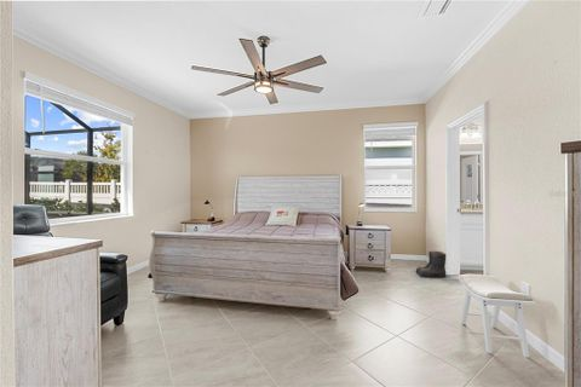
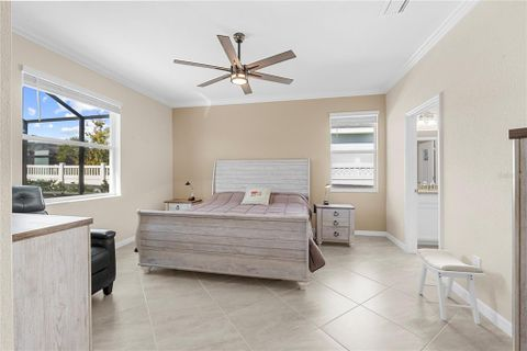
- boots [415,250,447,278]
